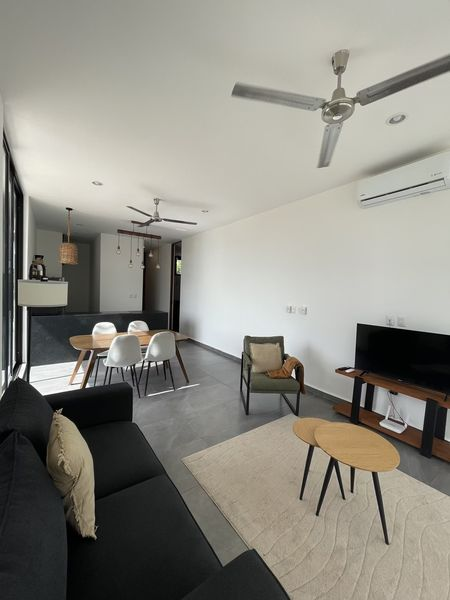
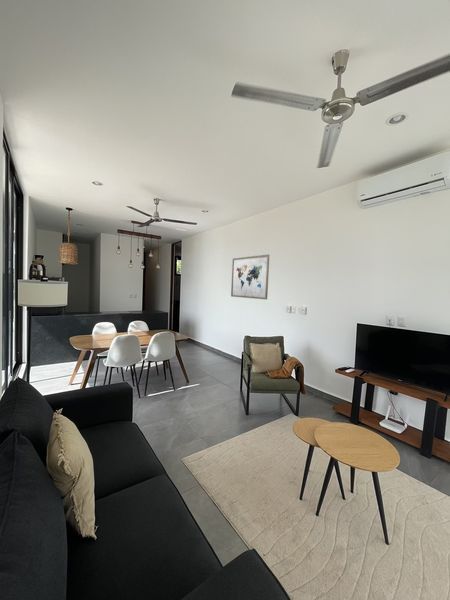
+ wall art [230,254,270,301]
